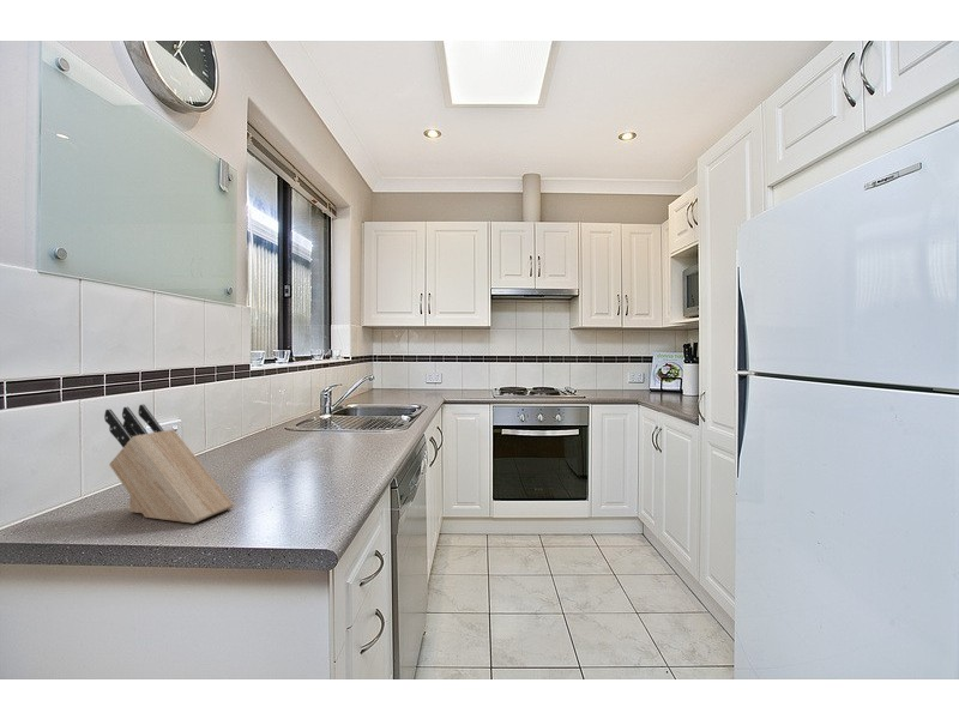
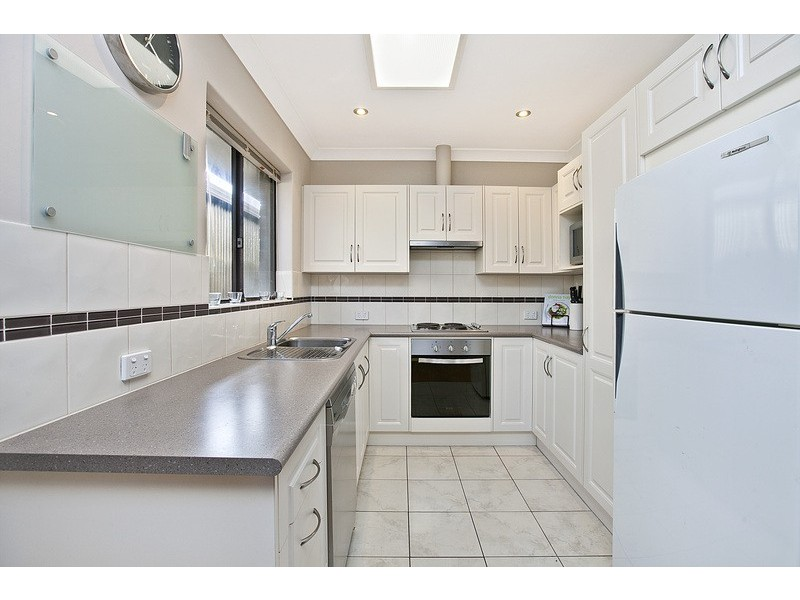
- knife block [103,404,235,525]
